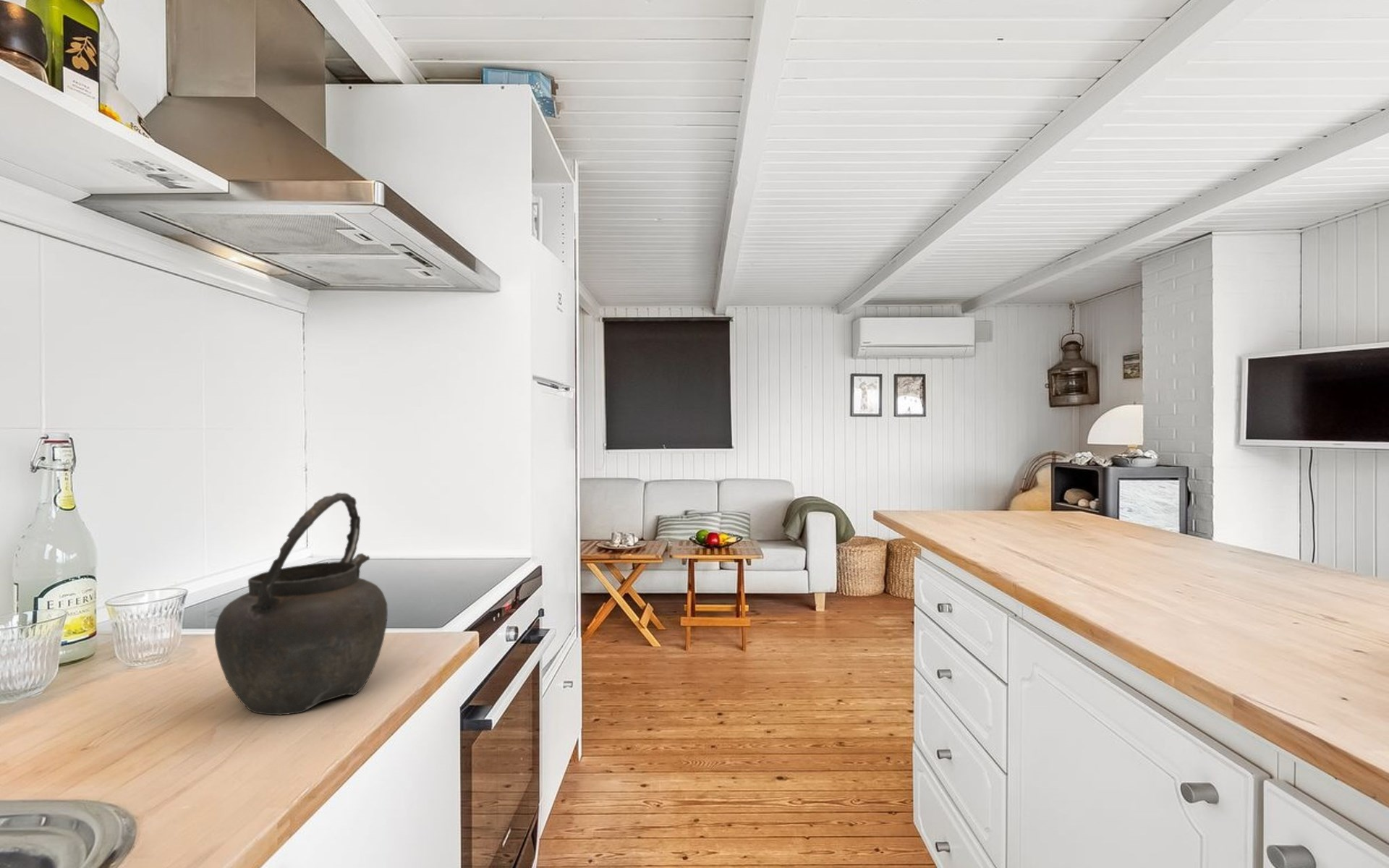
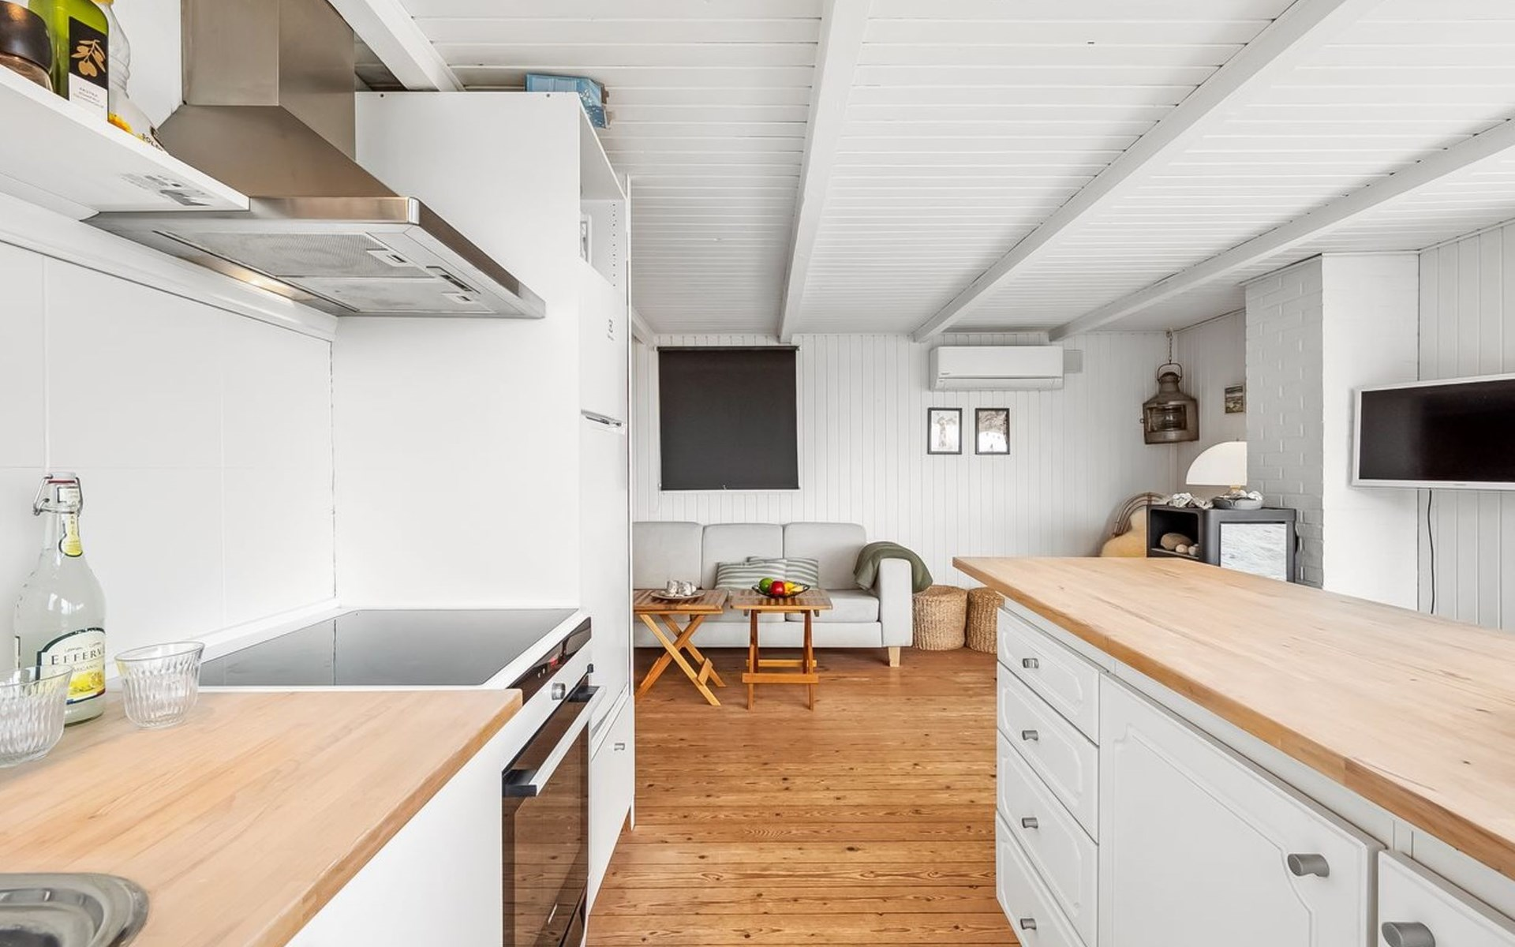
- kettle [213,492,388,716]
